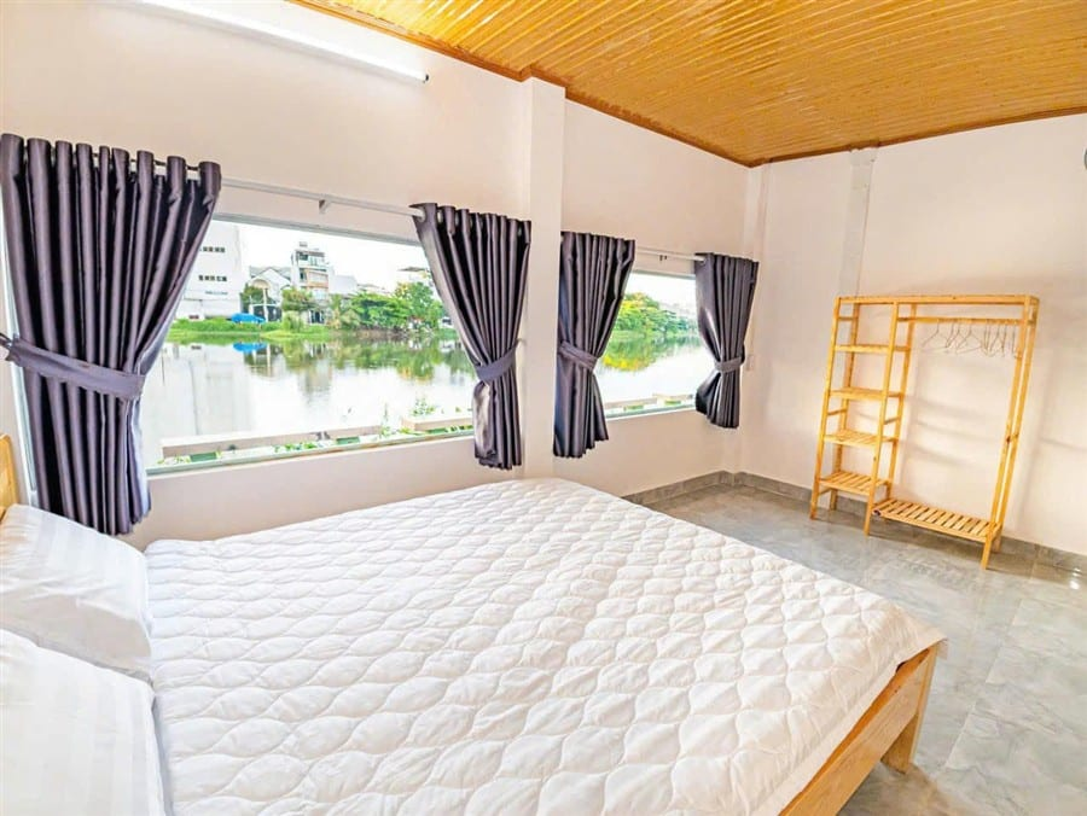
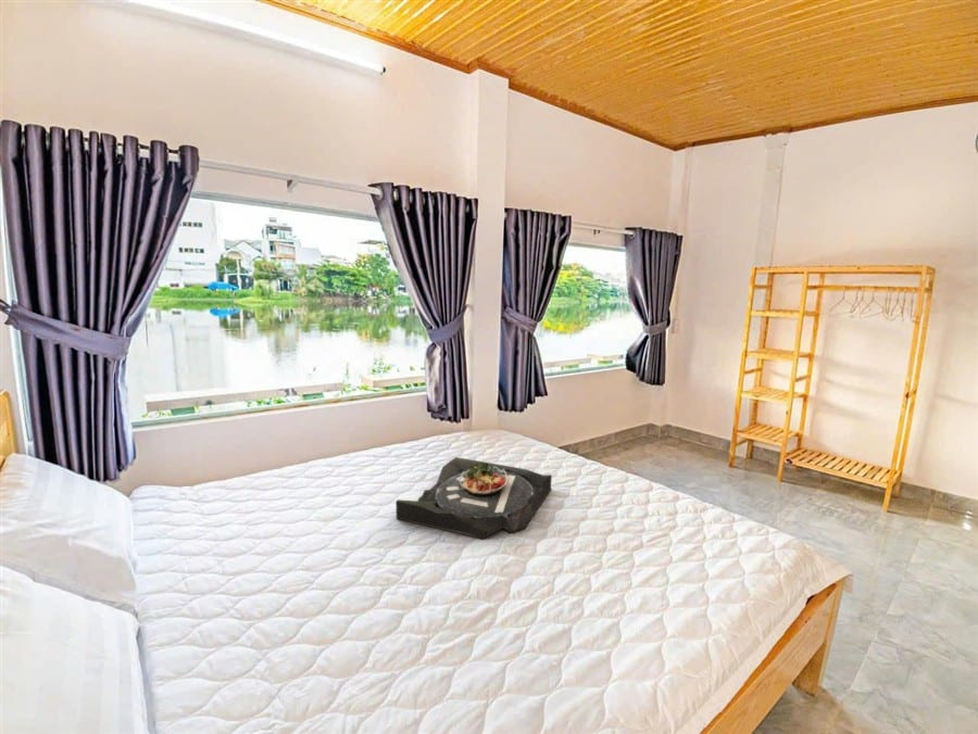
+ serving tray [394,456,553,540]
